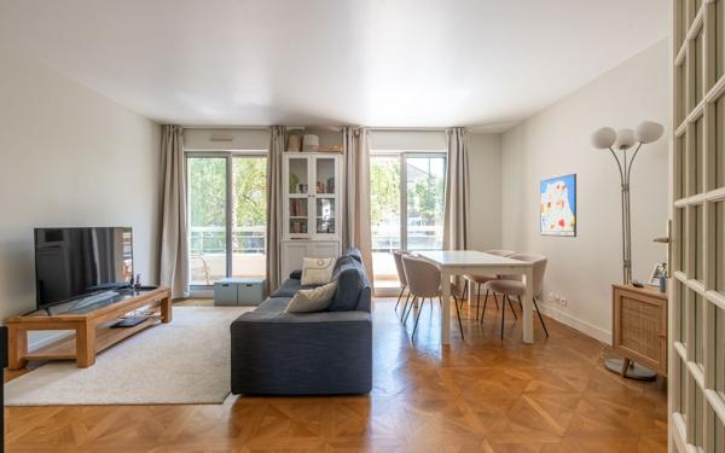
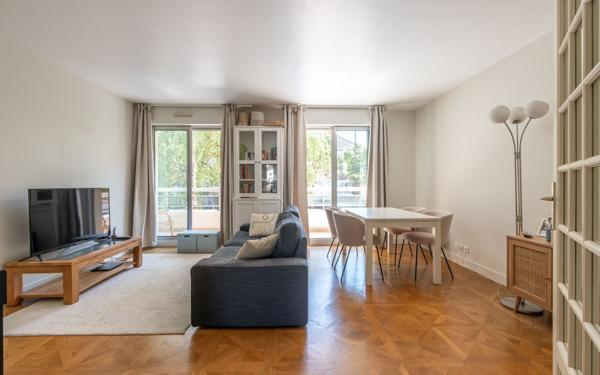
- wall art [539,173,578,238]
